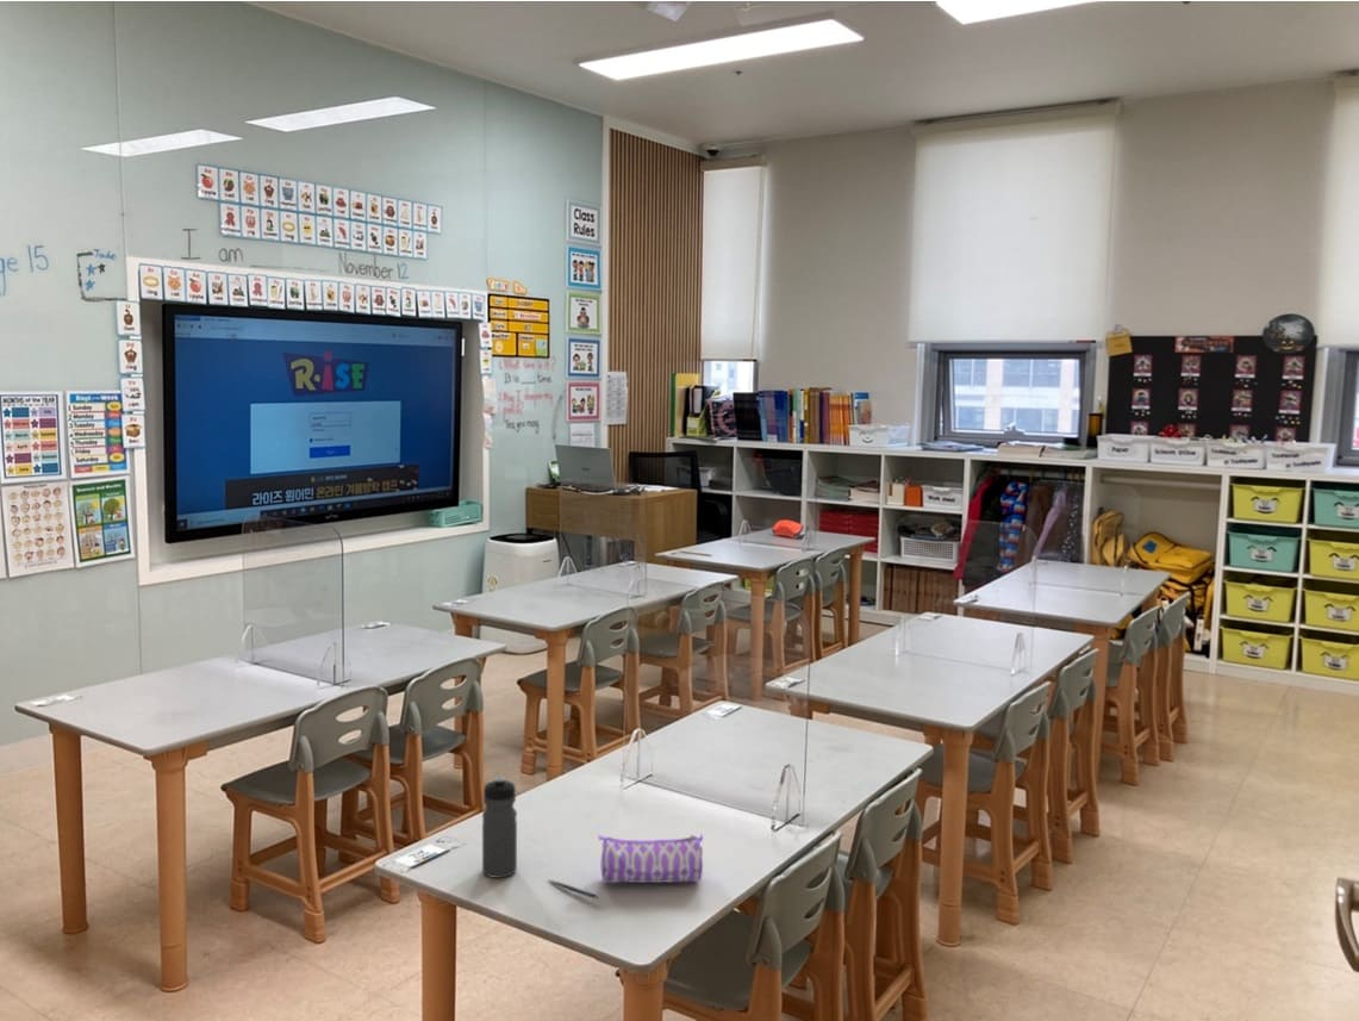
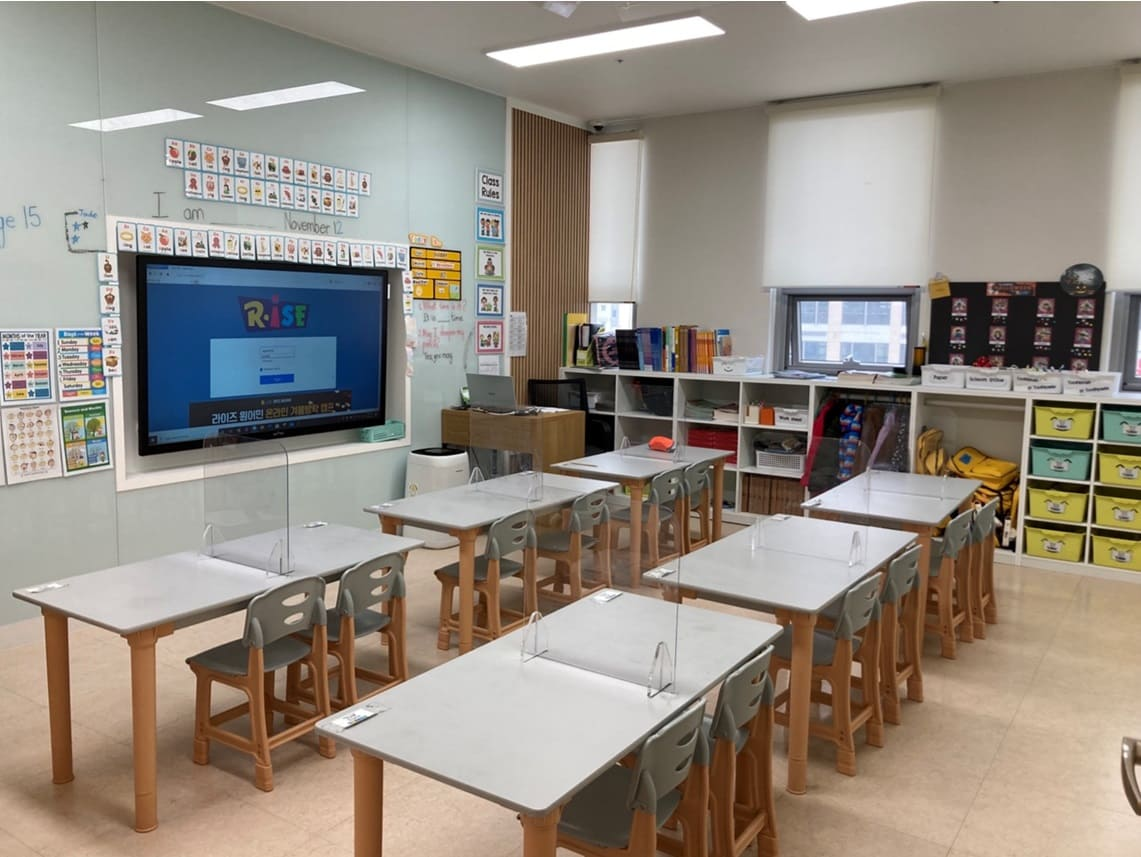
- water bottle [481,776,518,879]
- pen [548,879,599,901]
- pencil case [597,833,704,884]
